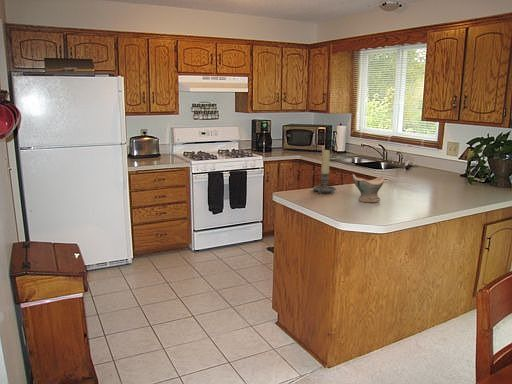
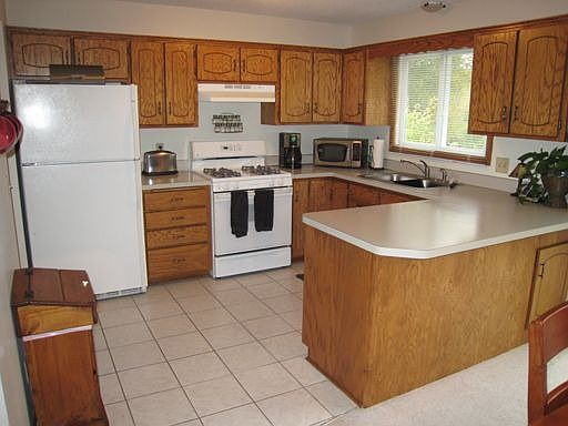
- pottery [351,173,387,203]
- candle holder [312,149,337,194]
